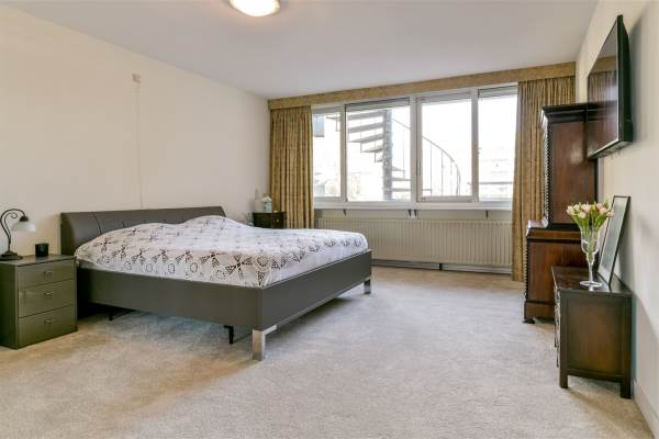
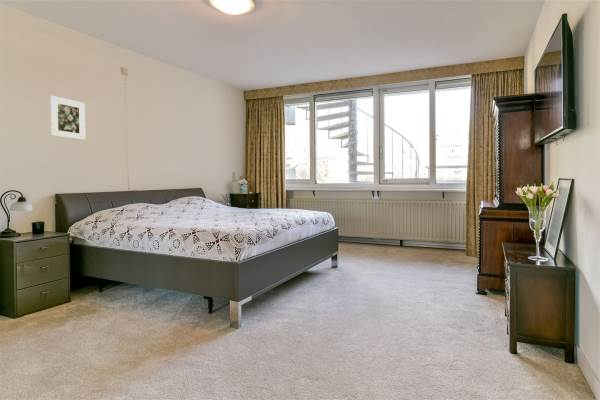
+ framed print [49,95,86,141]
